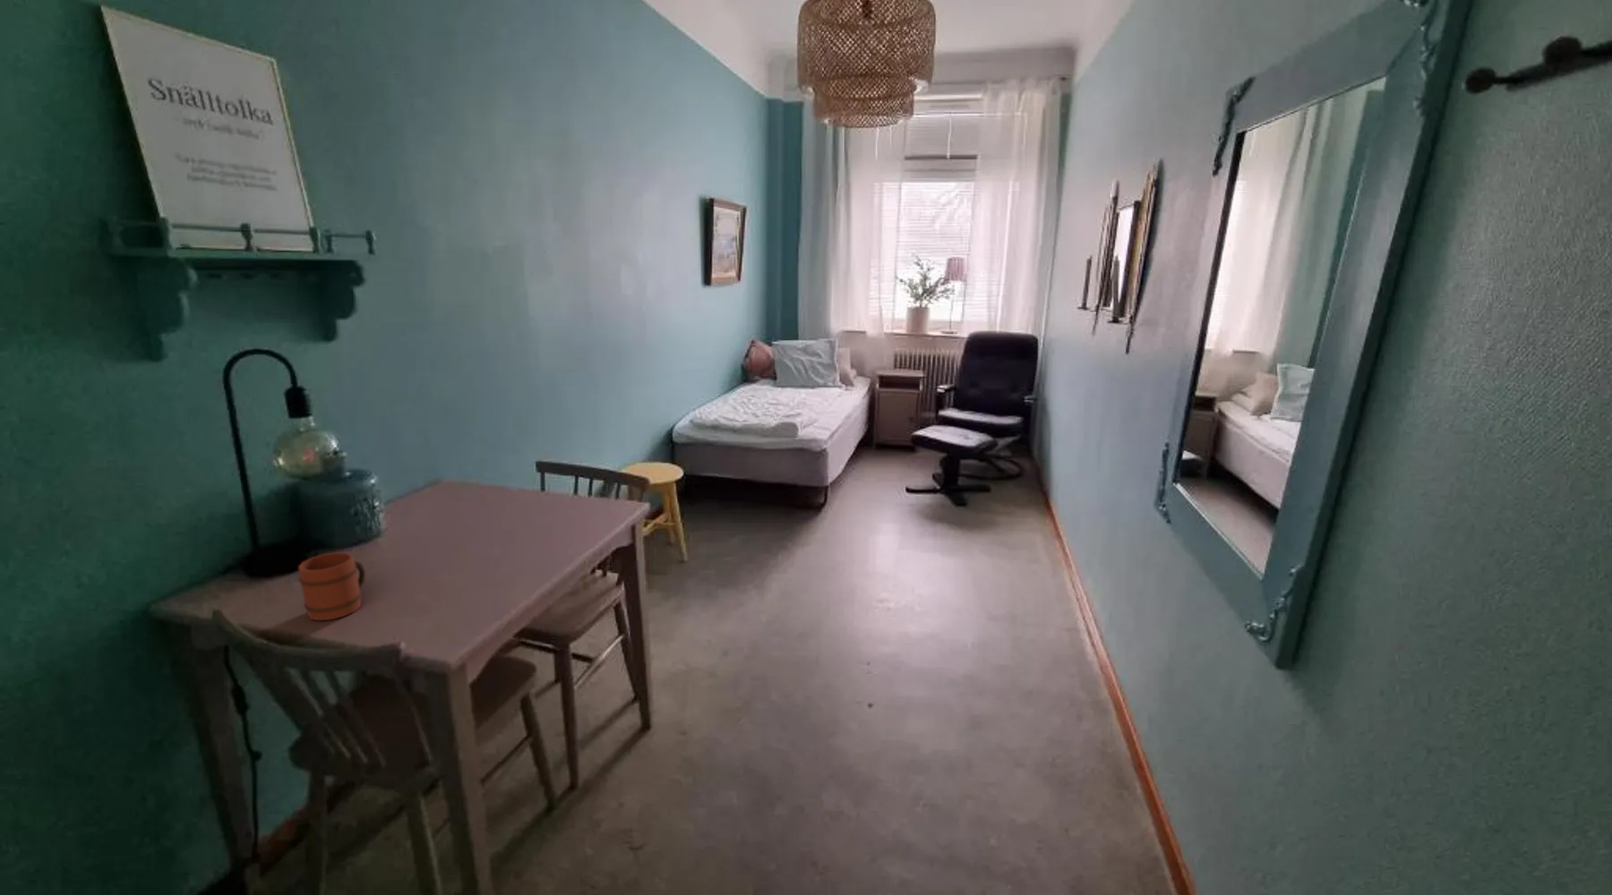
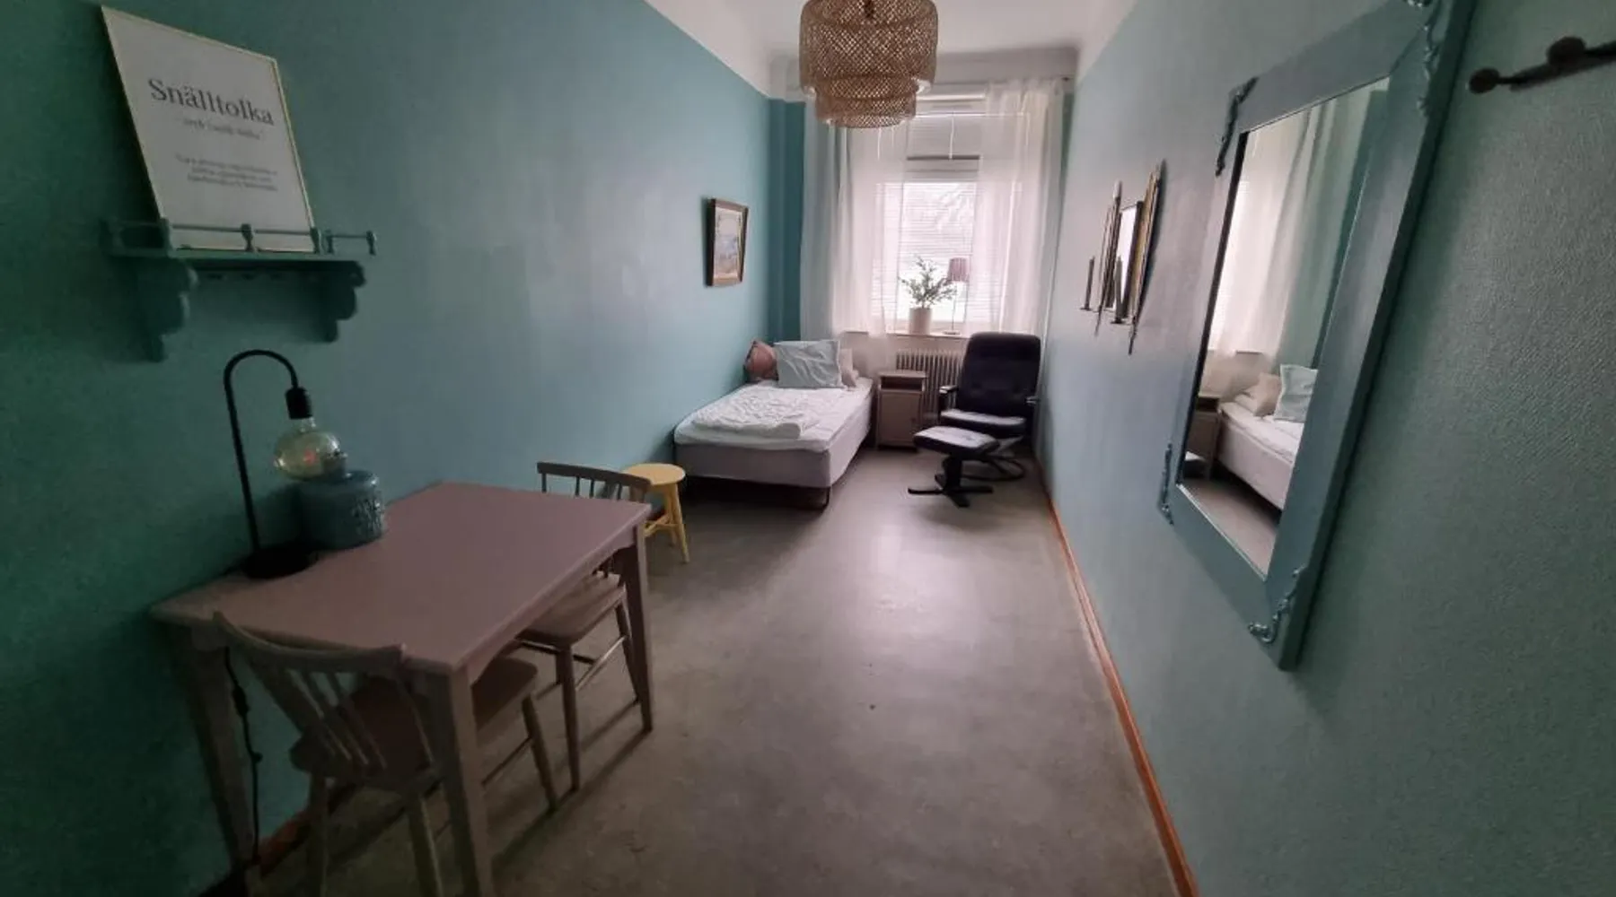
- mug [298,551,366,622]
